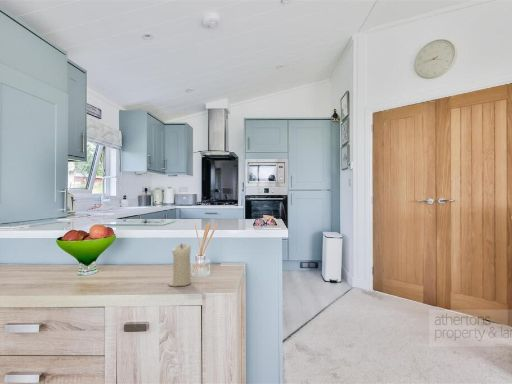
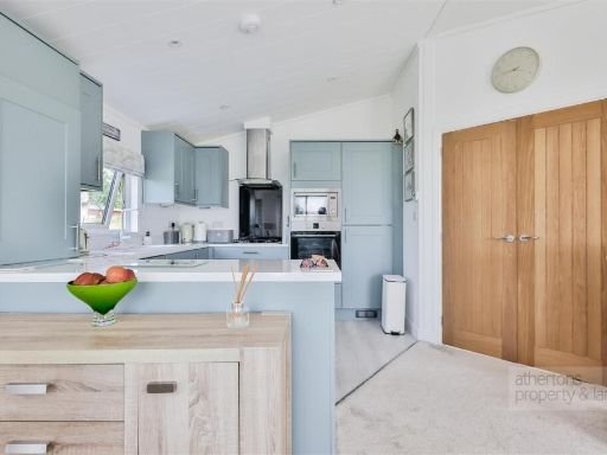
- candle [167,243,192,287]
